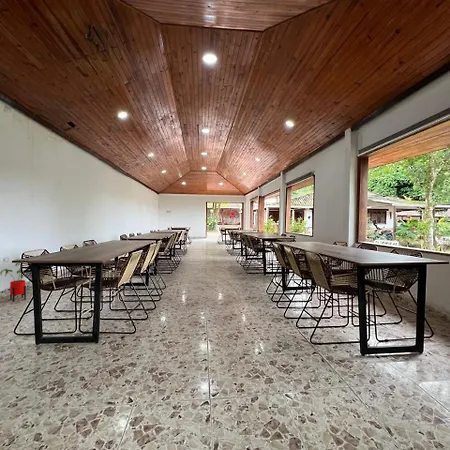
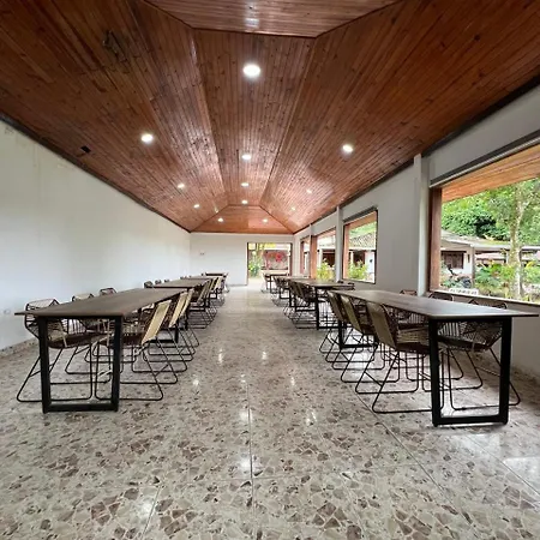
- house plant [0,258,27,303]
